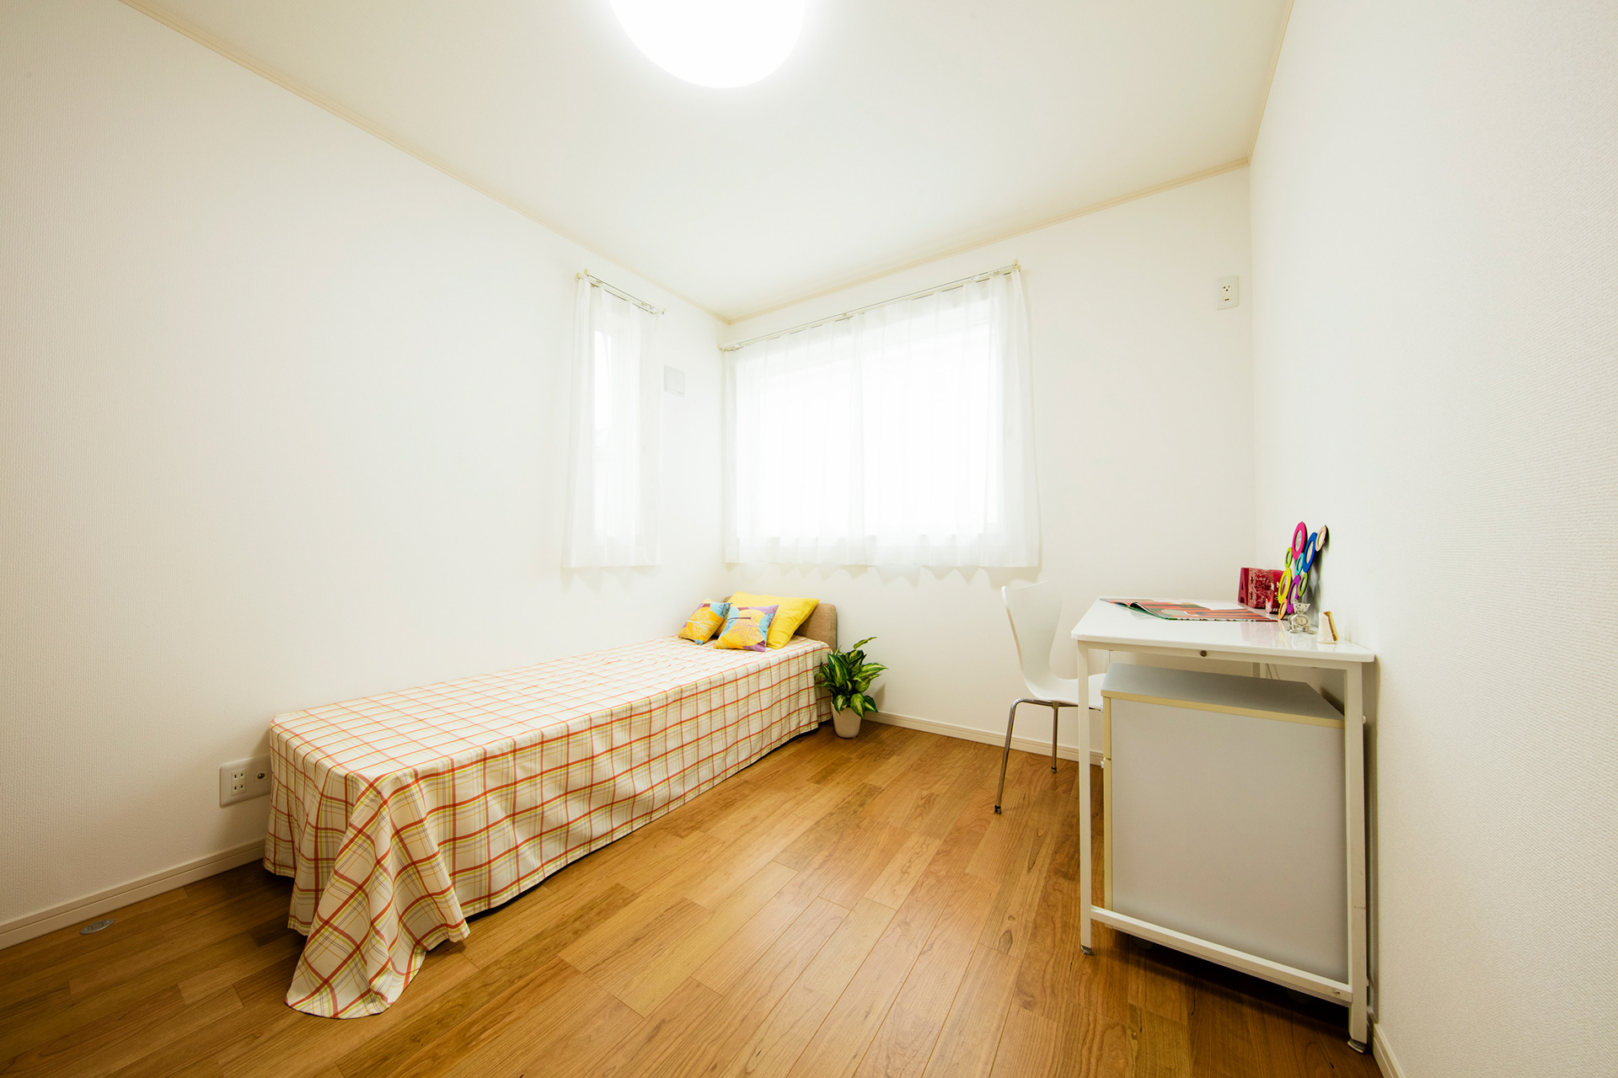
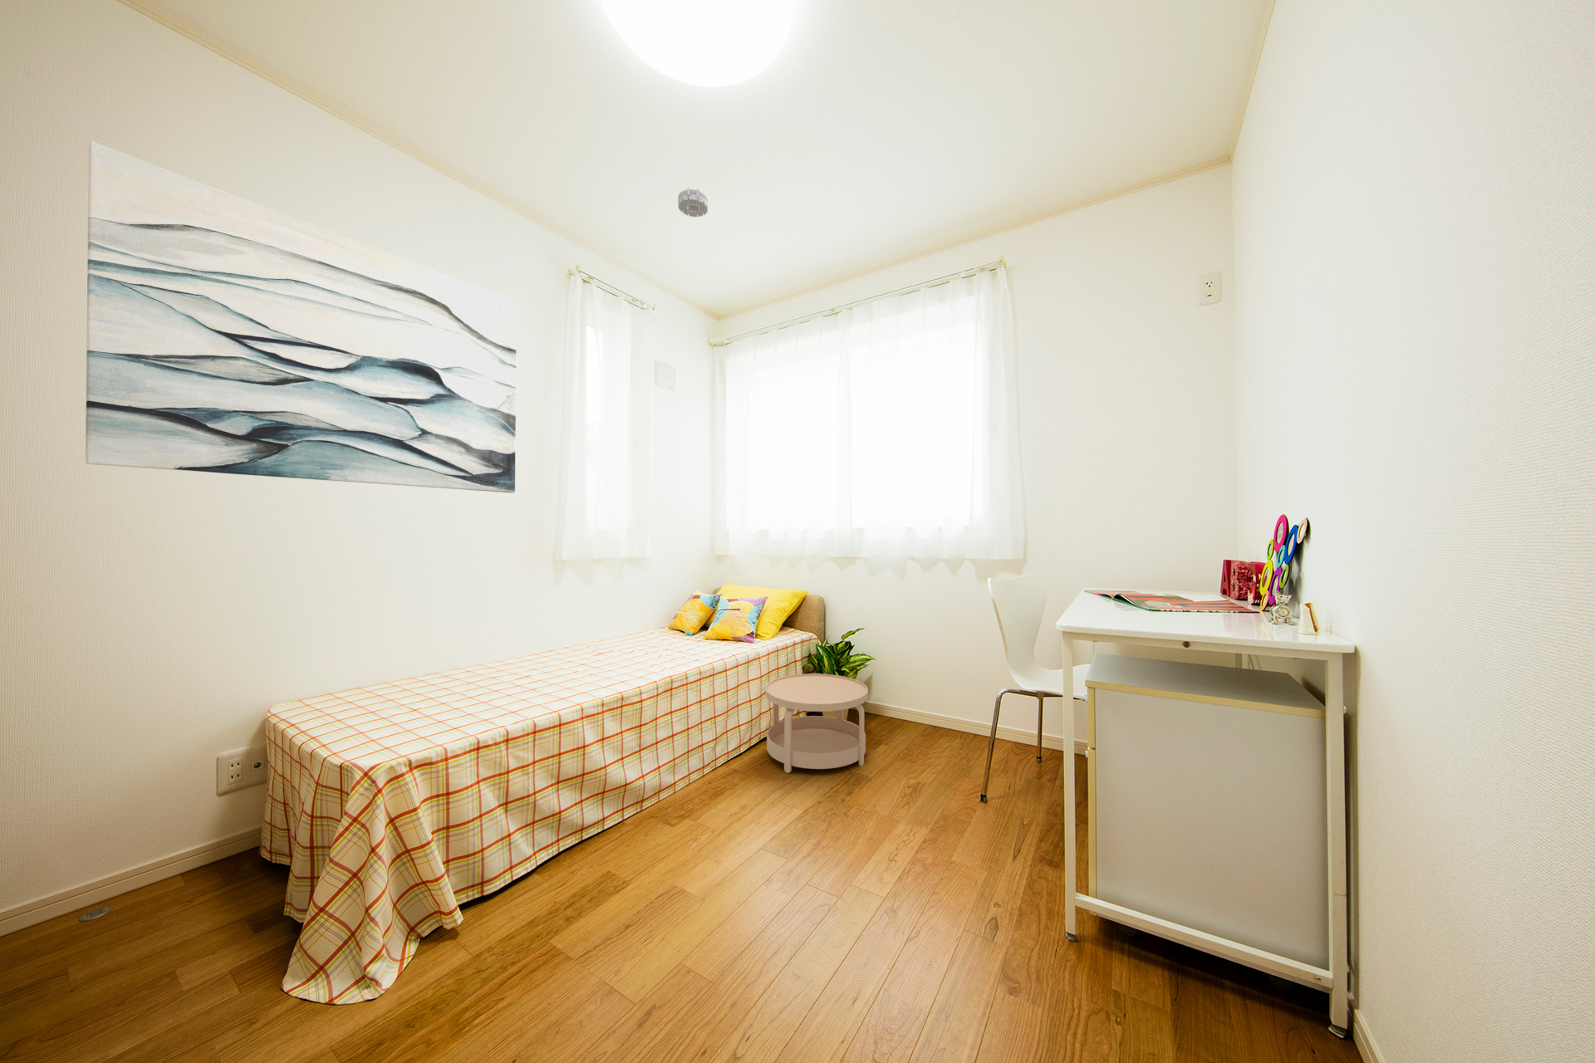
+ smoke detector [676,187,708,217]
+ side table [764,673,869,774]
+ wall art [84,140,517,494]
